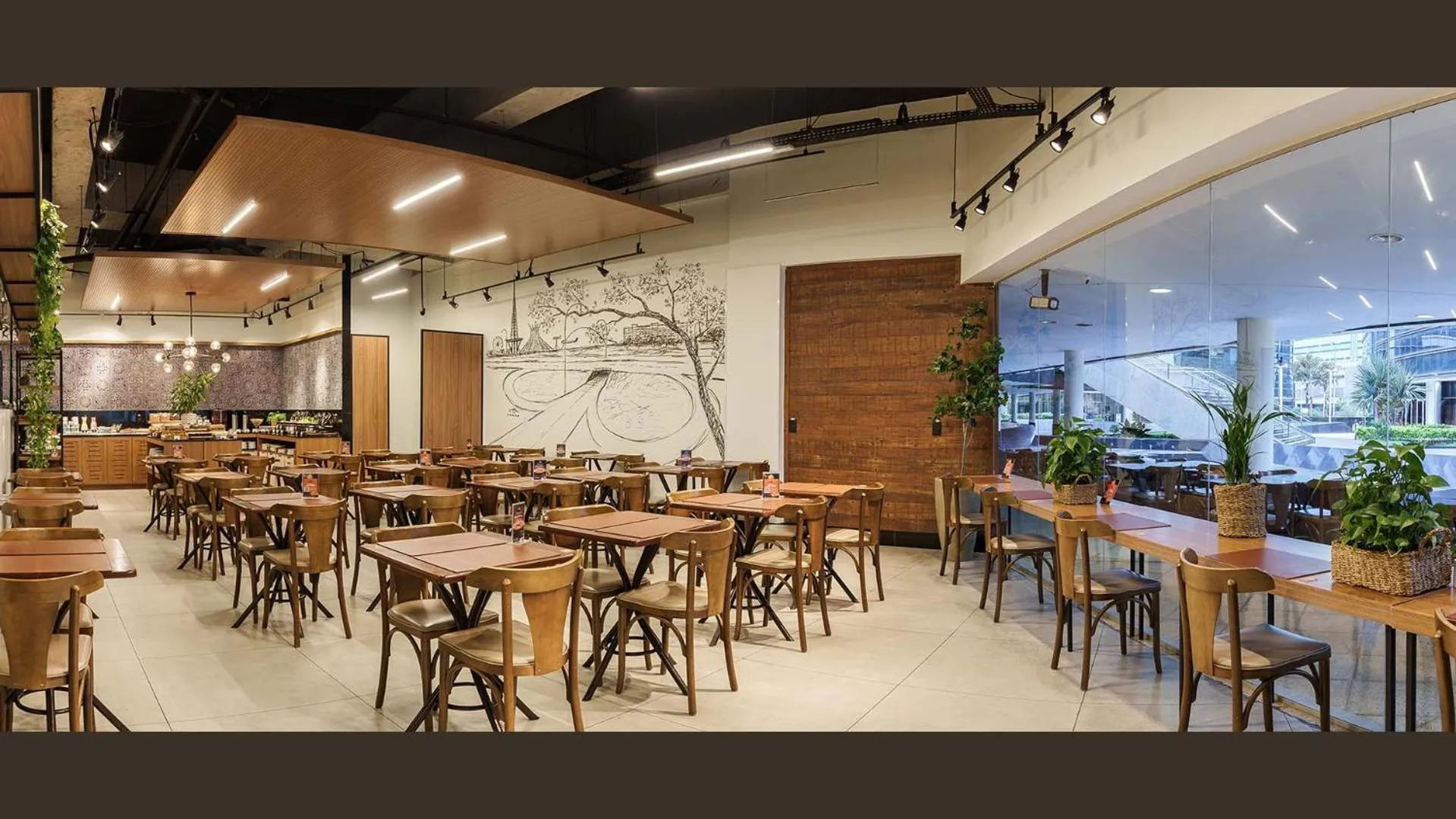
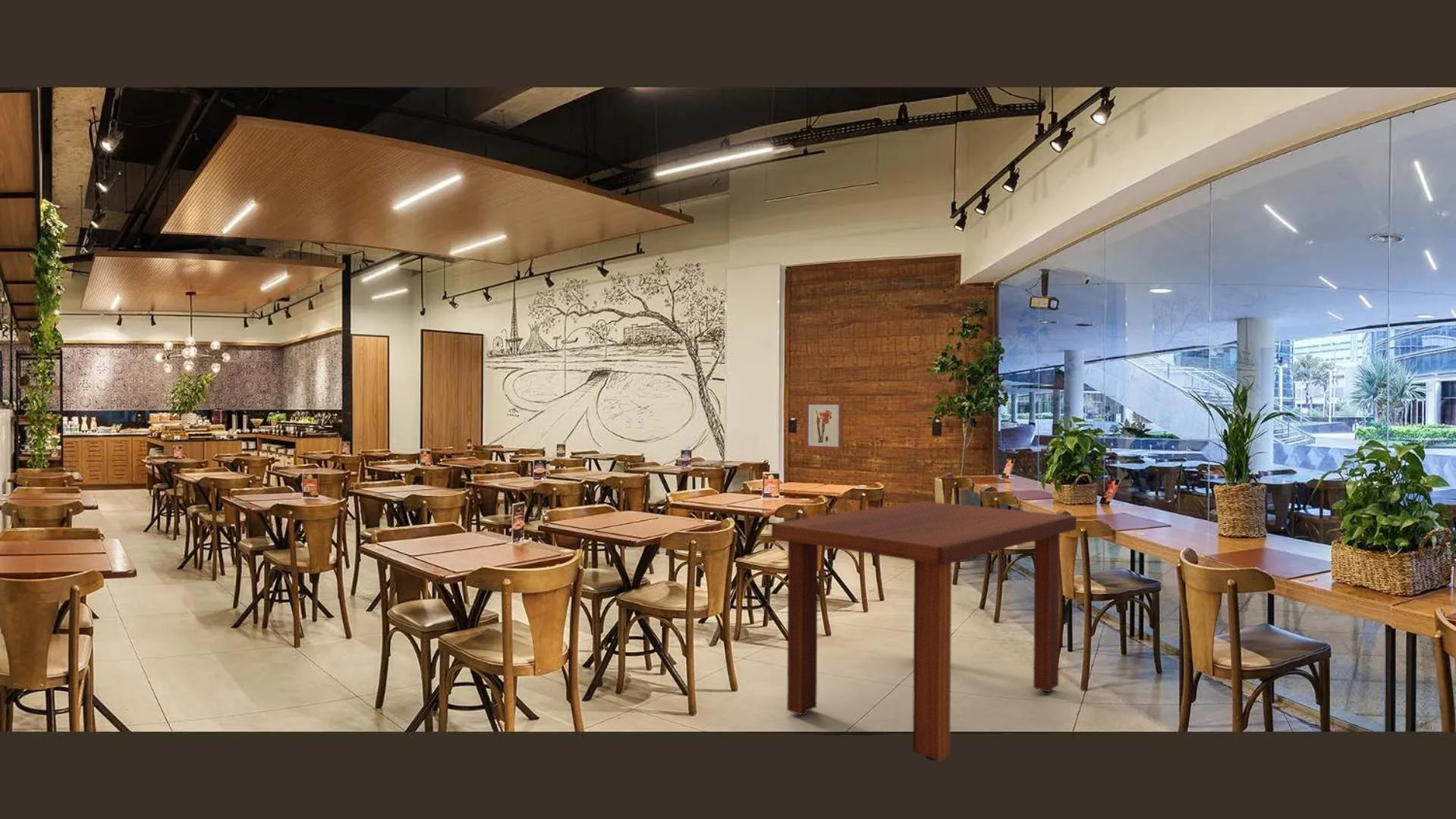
+ dining table [771,500,1077,762]
+ wall art [804,400,844,451]
